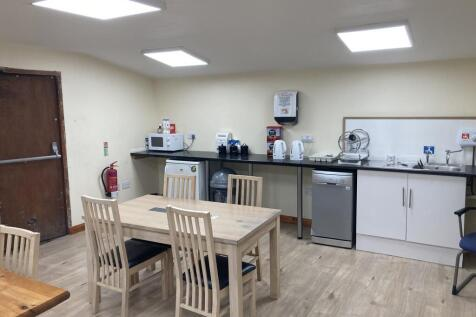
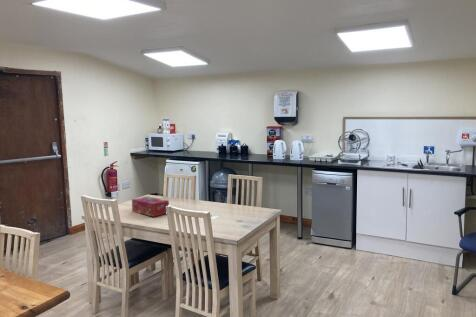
+ tissue box [131,196,170,218]
